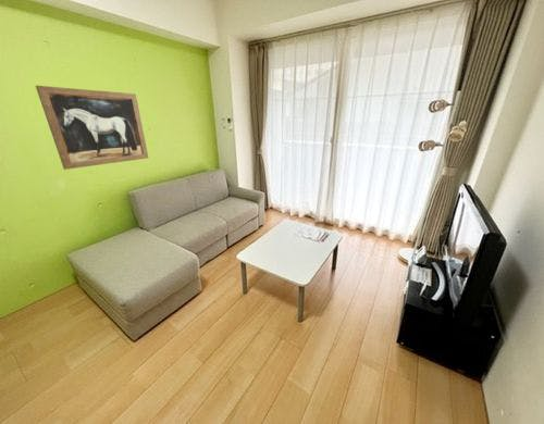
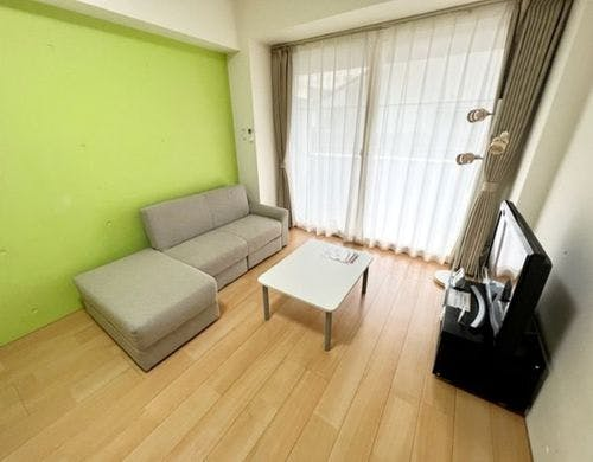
- wall art [35,85,149,171]
